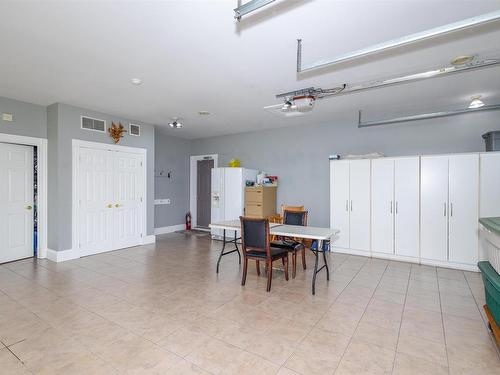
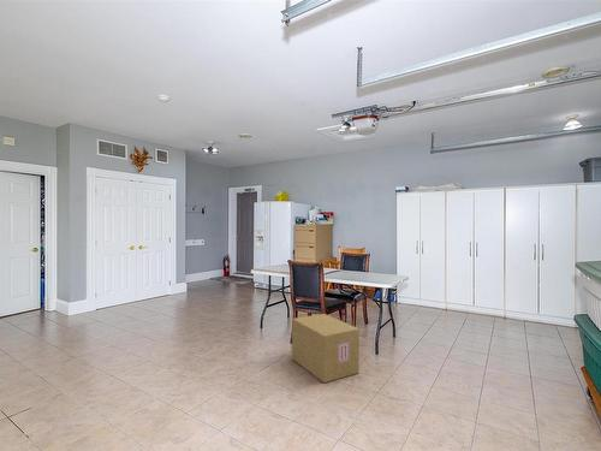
+ cardboard box [291,313,361,384]
